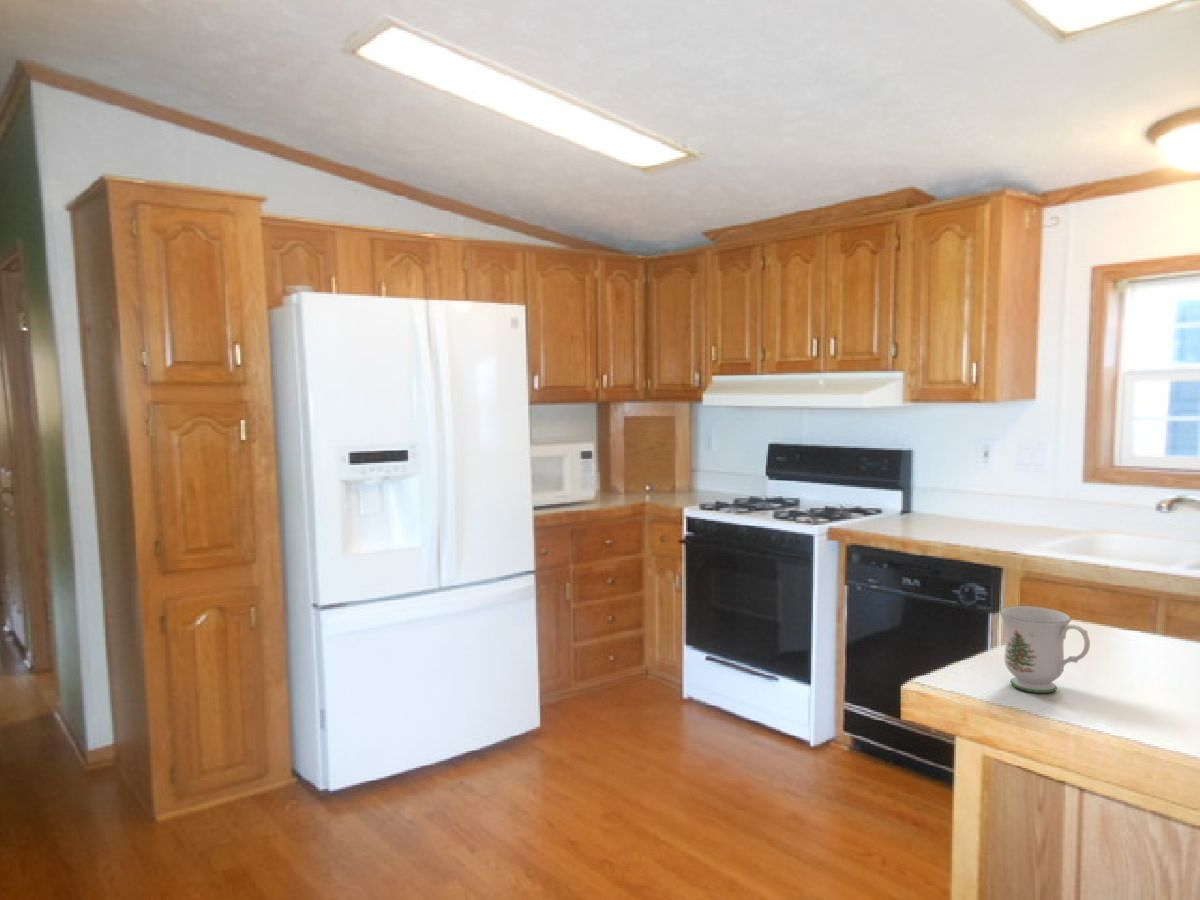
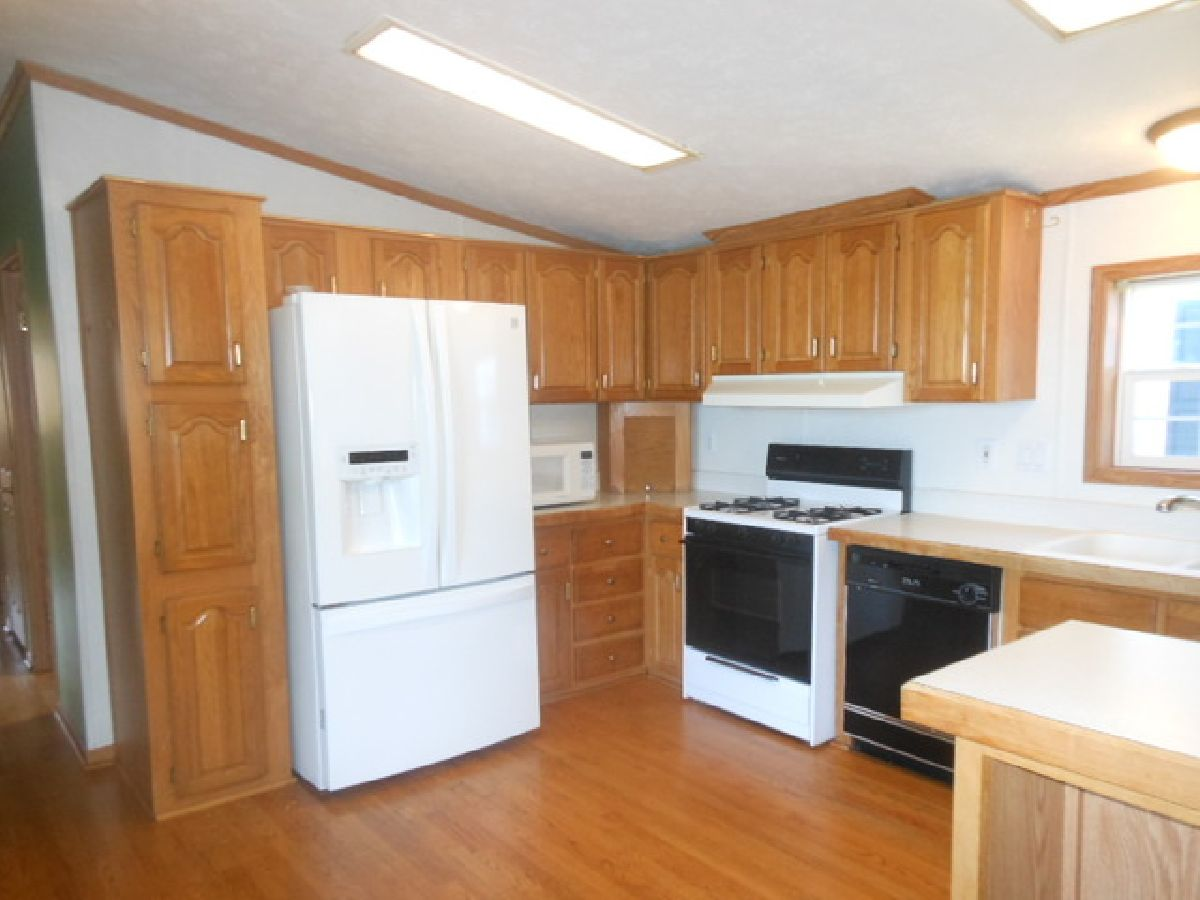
- mug [999,605,1091,694]
